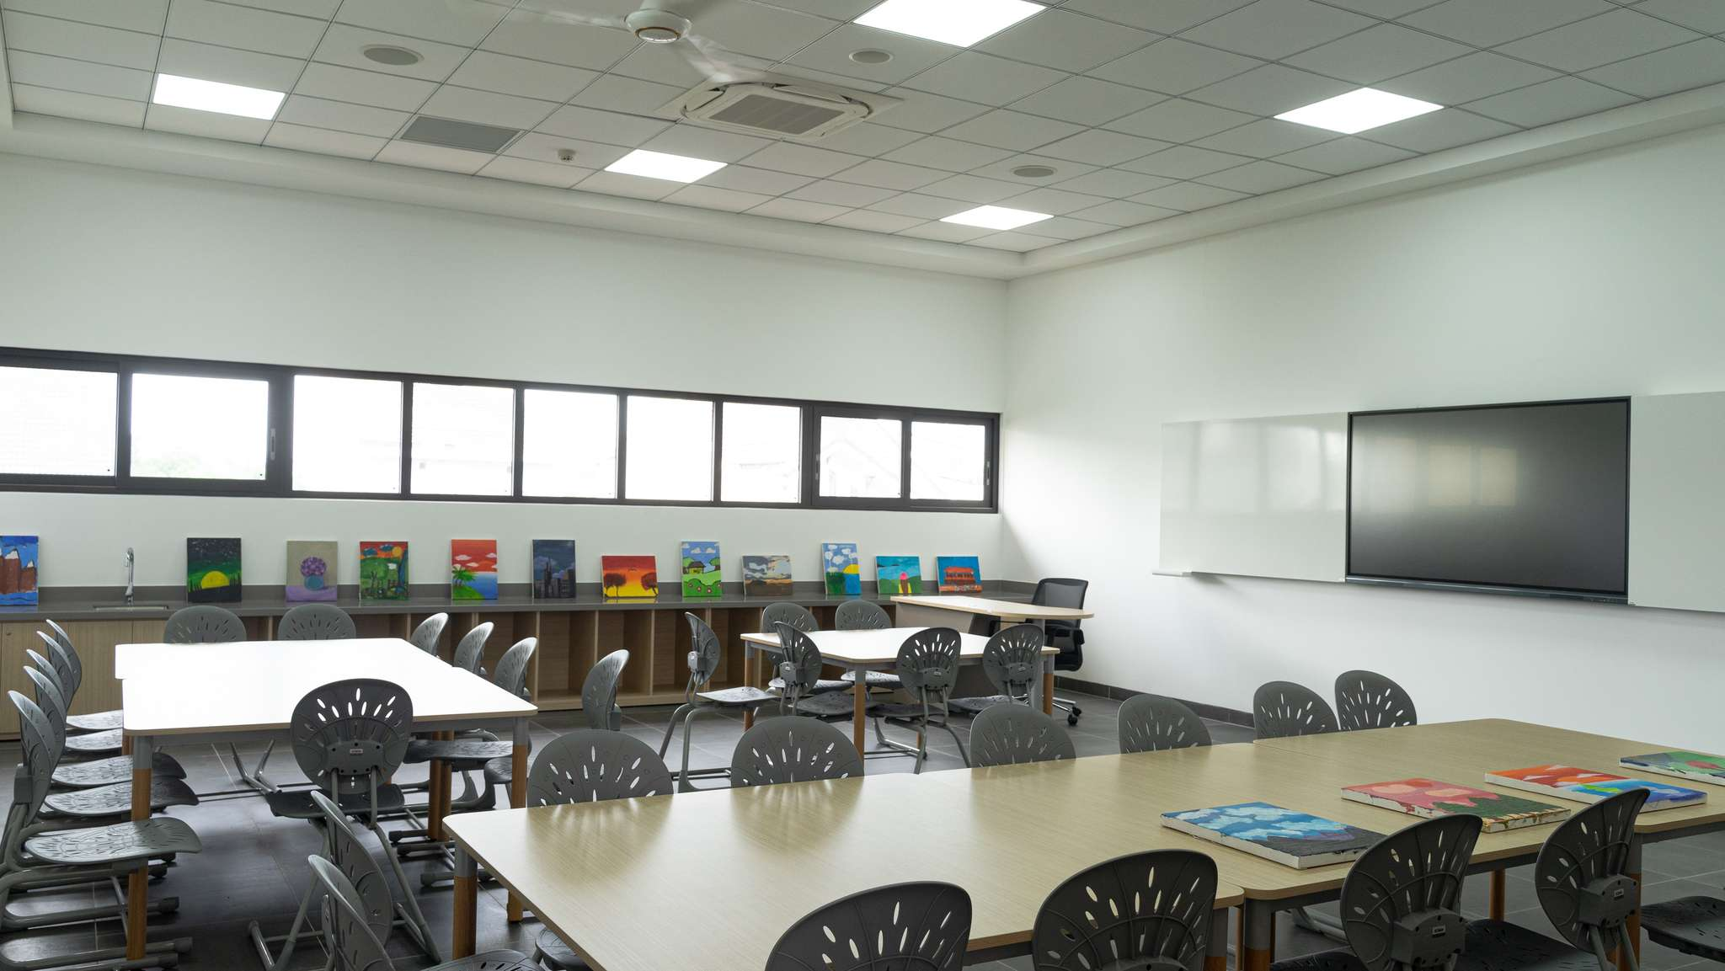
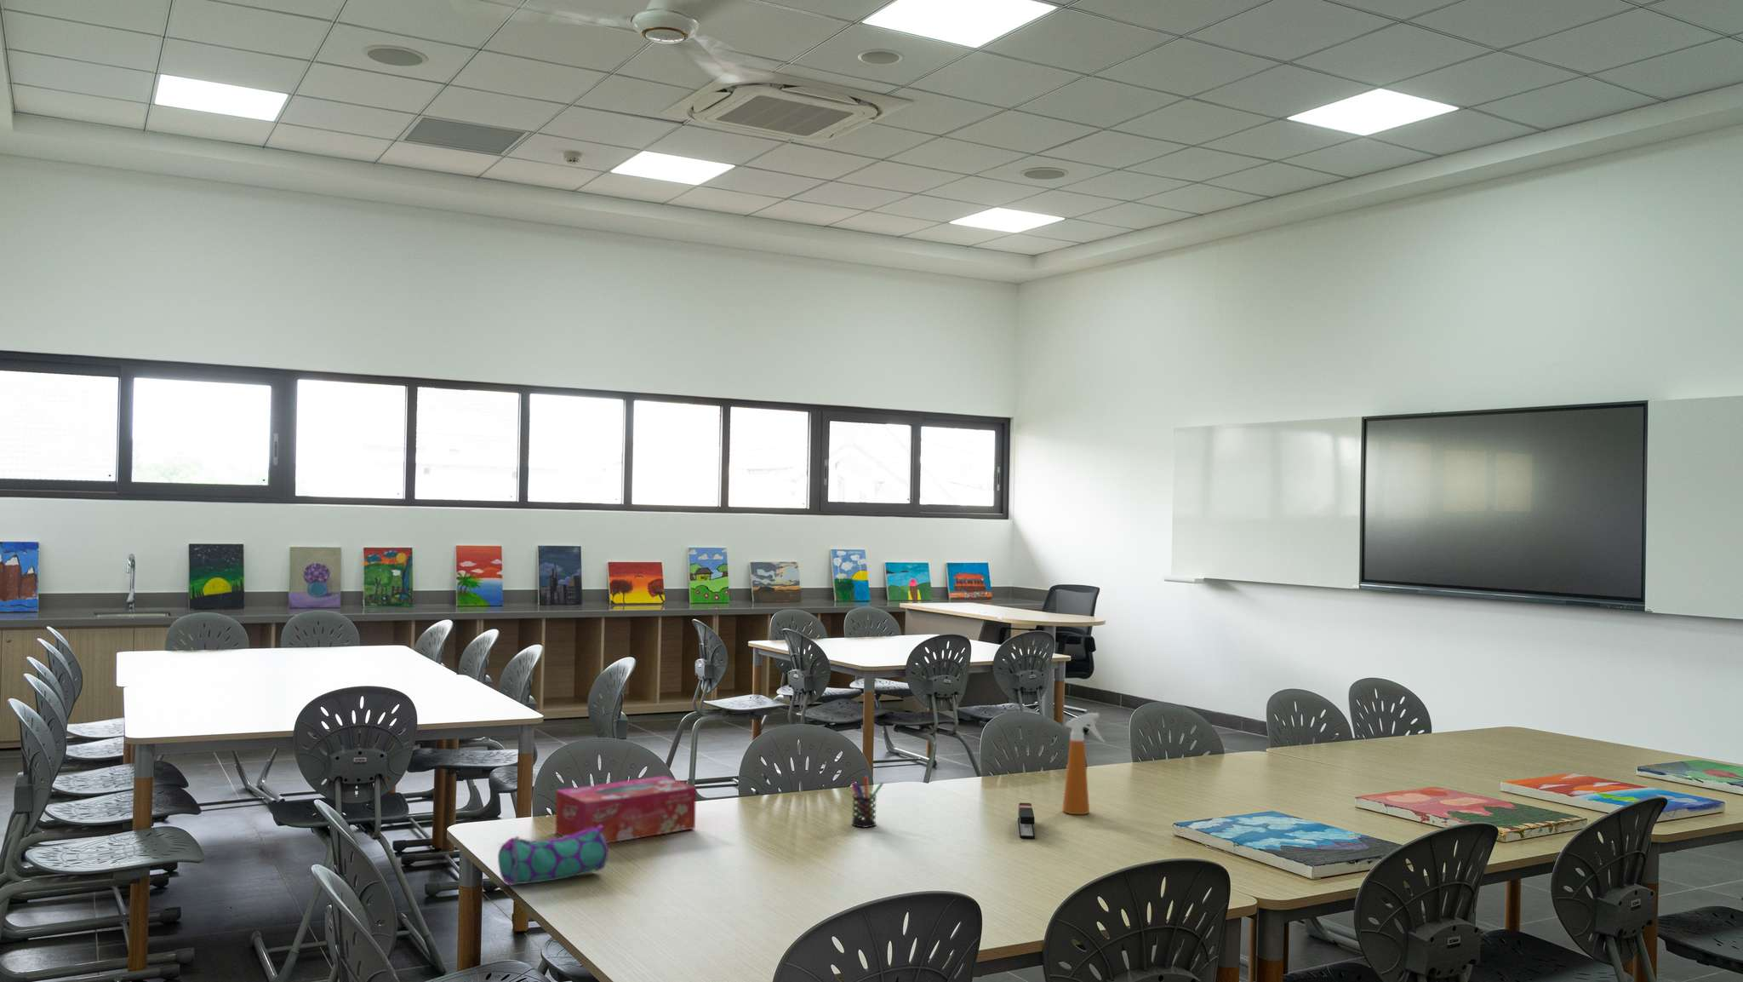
+ tissue box [554,775,697,844]
+ pen holder [850,775,885,829]
+ pencil case [497,825,608,886]
+ stapler [1018,802,1036,839]
+ spray bottle [1062,713,1106,816]
